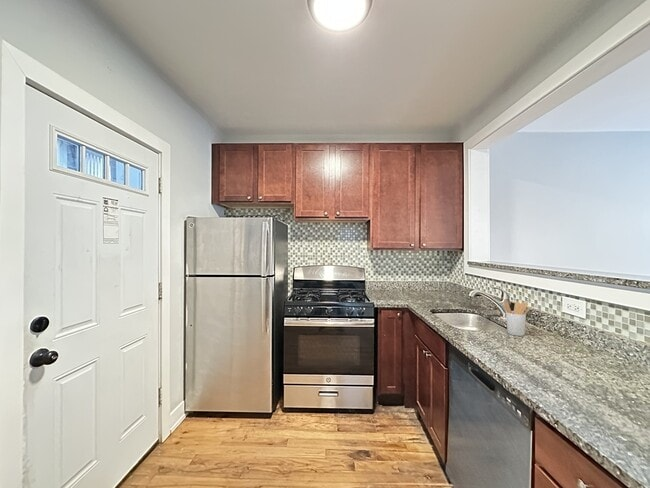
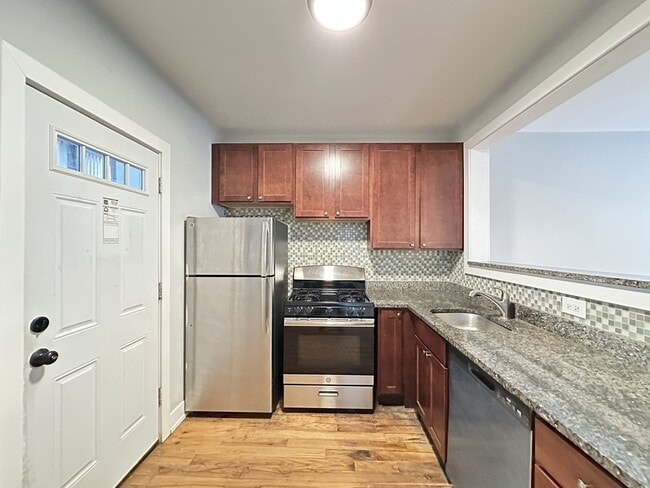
- utensil holder [503,300,531,337]
